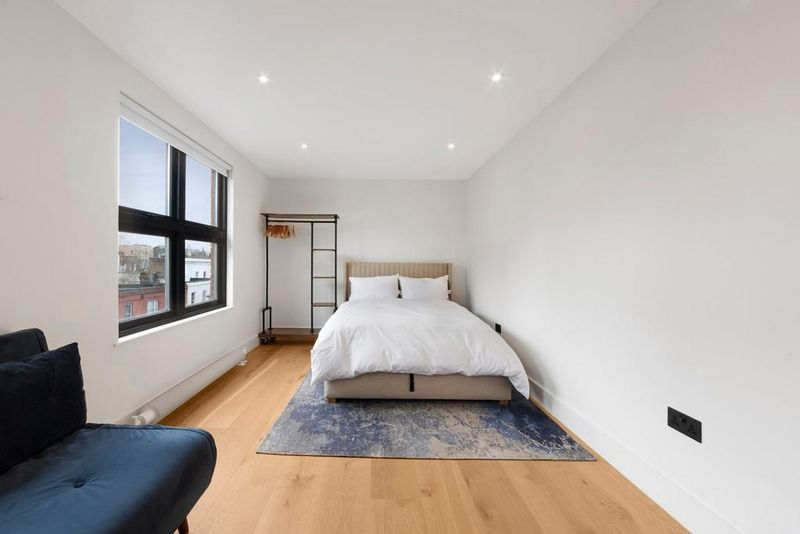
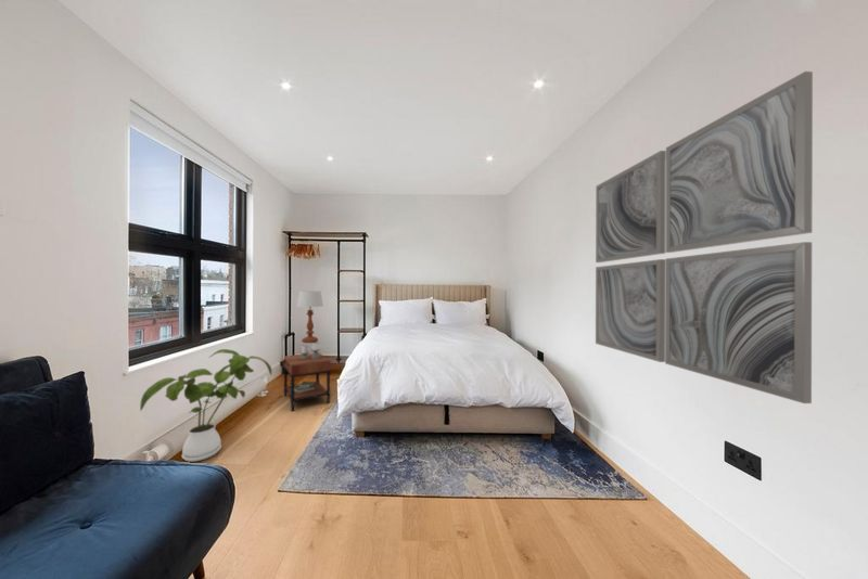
+ wall art [595,70,814,404]
+ house plant [139,348,273,463]
+ table lamp [295,291,324,344]
+ side table [283,342,332,412]
